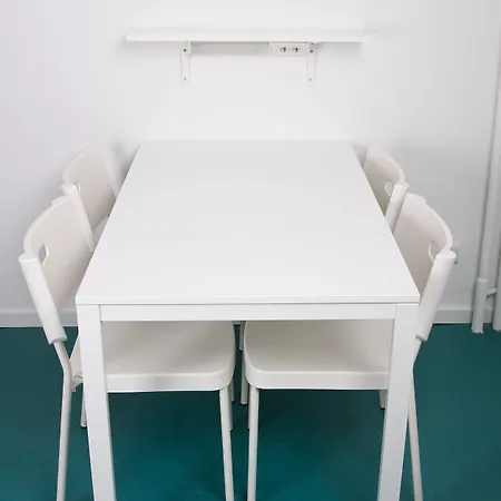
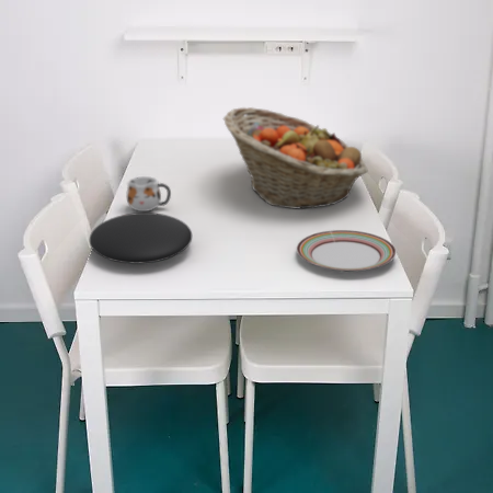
+ plate [89,211,193,265]
+ fruit basket [222,106,368,210]
+ plate [296,229,397,272]
+ mug [126,175,172,213]
